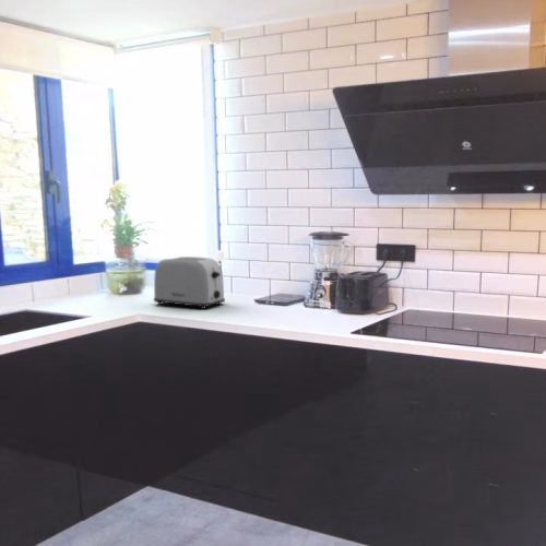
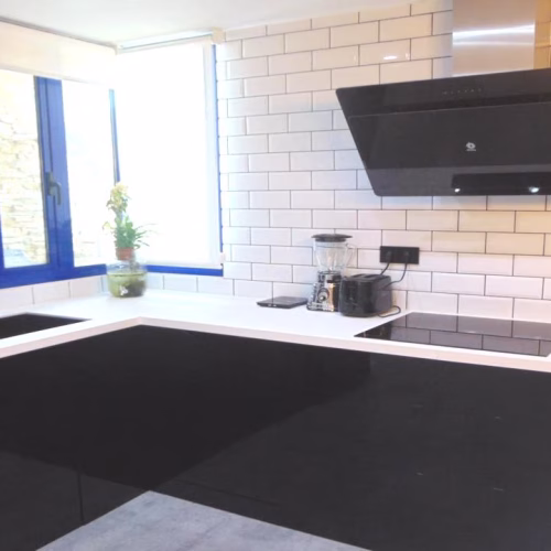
- toaster [153,256,226,310]
